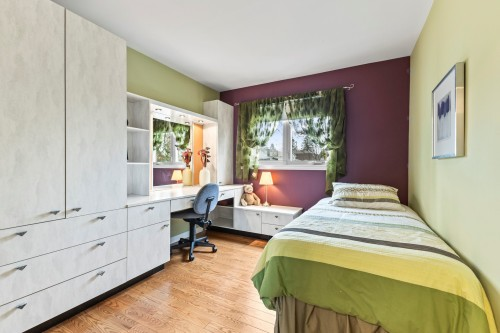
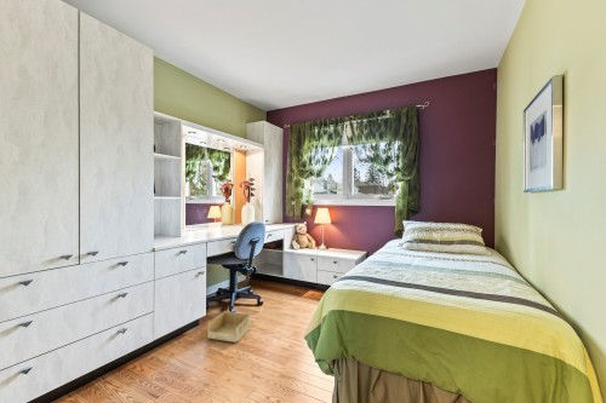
+ storage bin [206,310,252,344]
